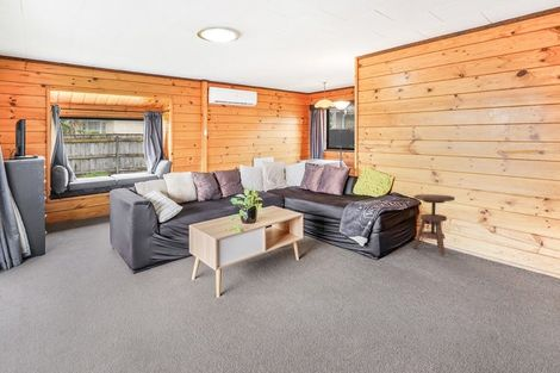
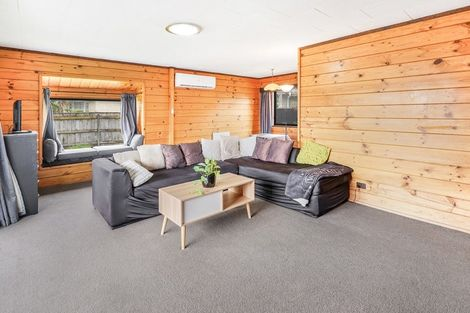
- side table [412,193,456,256]
